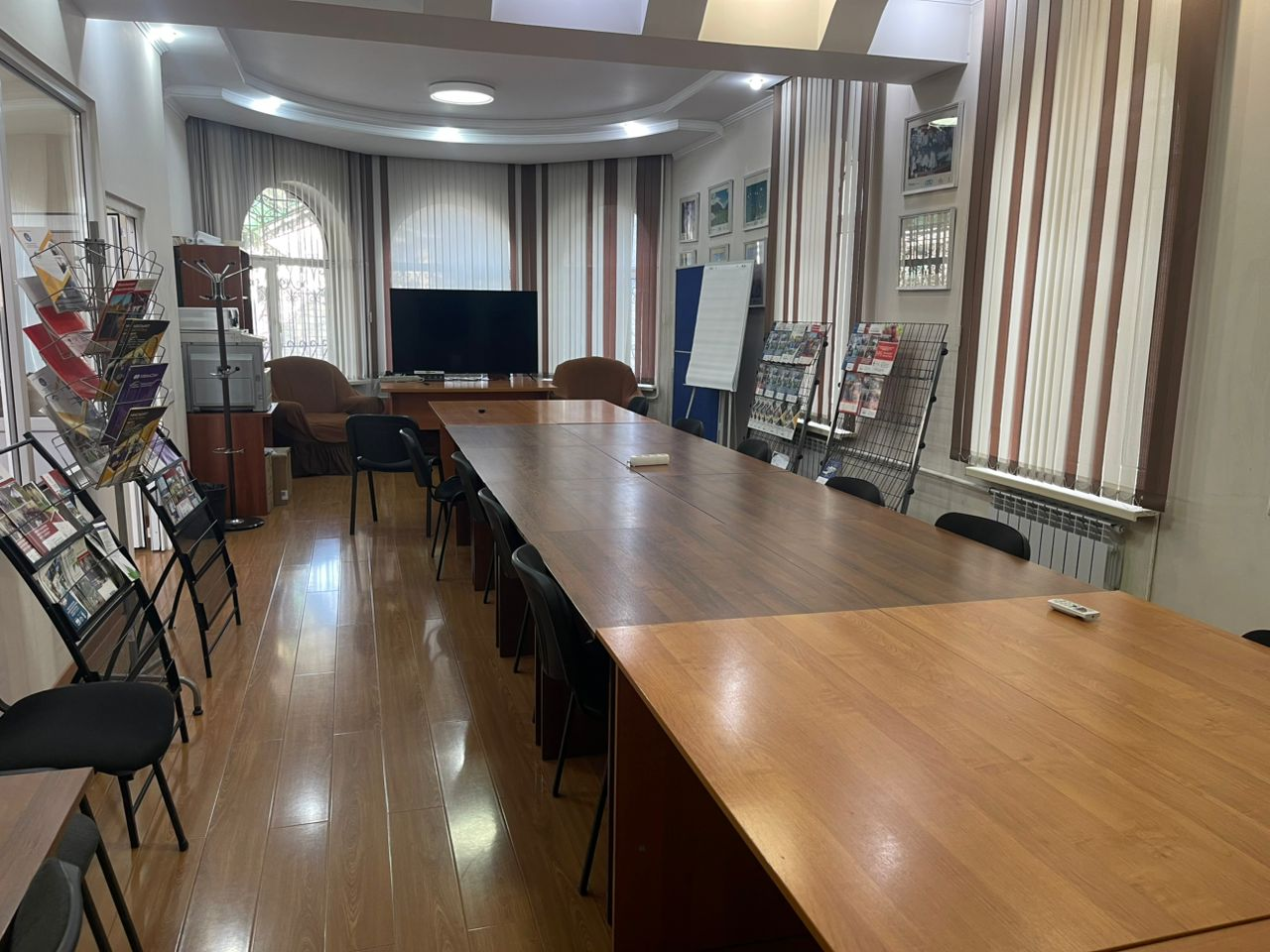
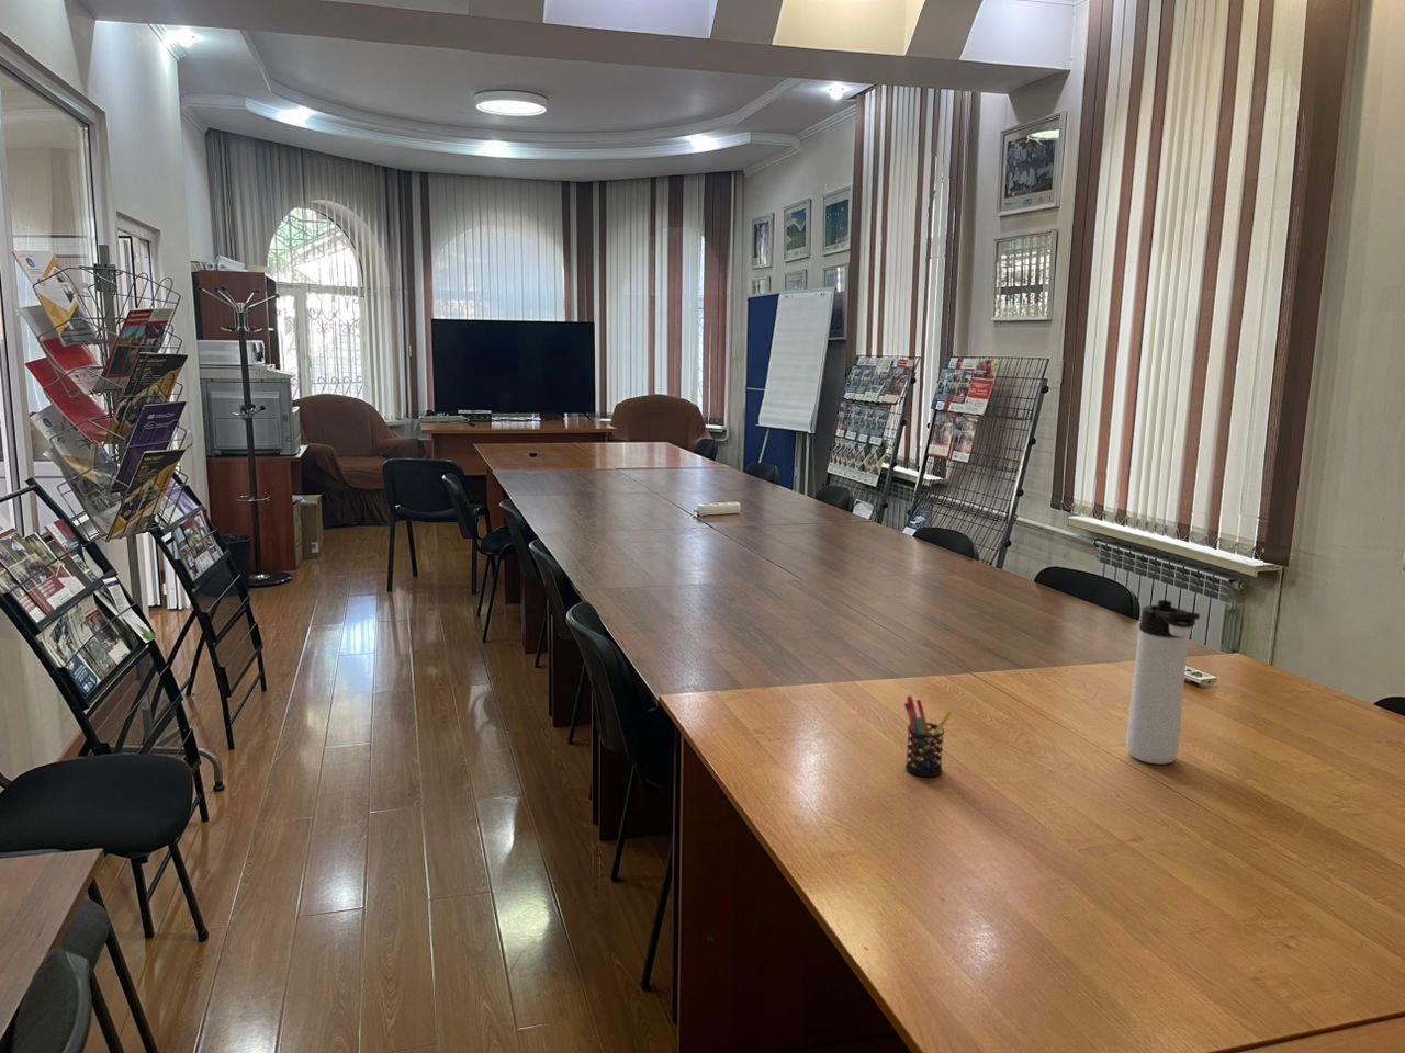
+ pen holder [904,695,953,778]
+ thermos bottle [1125,598,1200,765]
